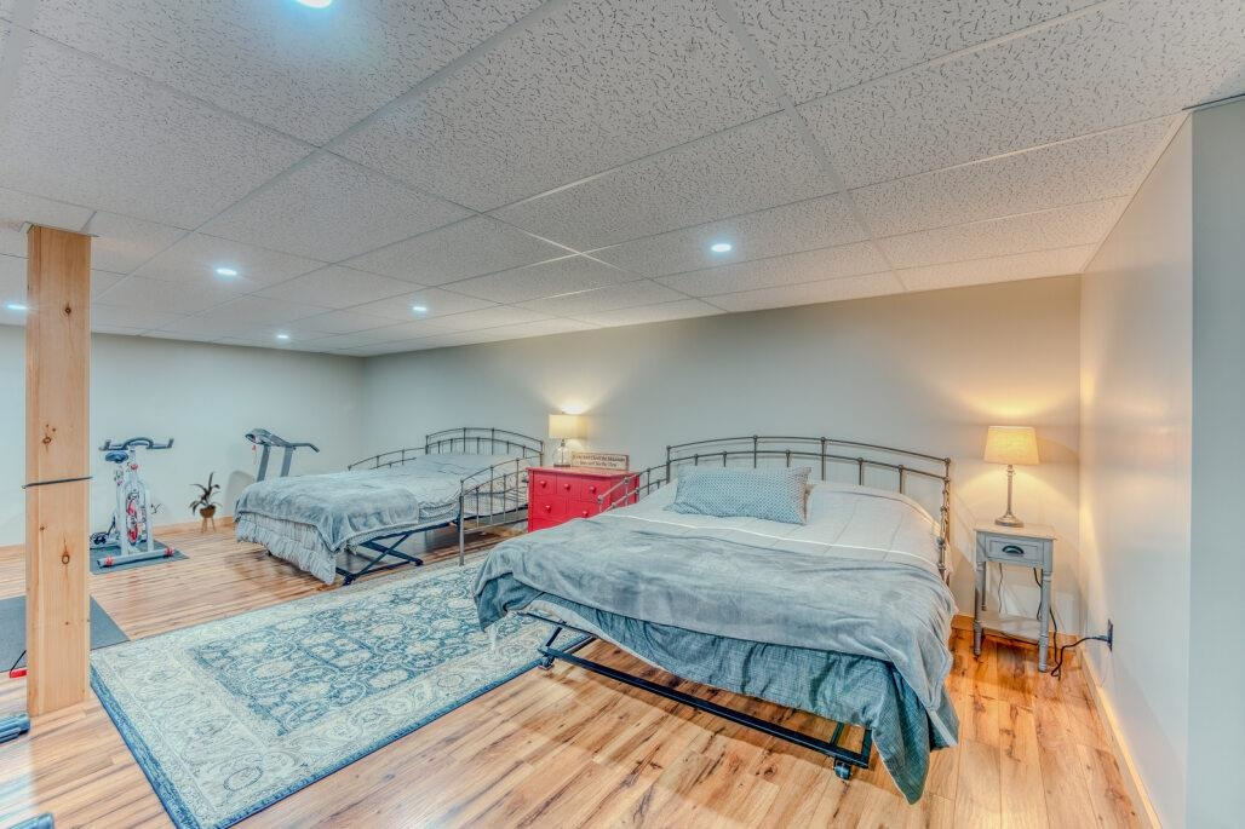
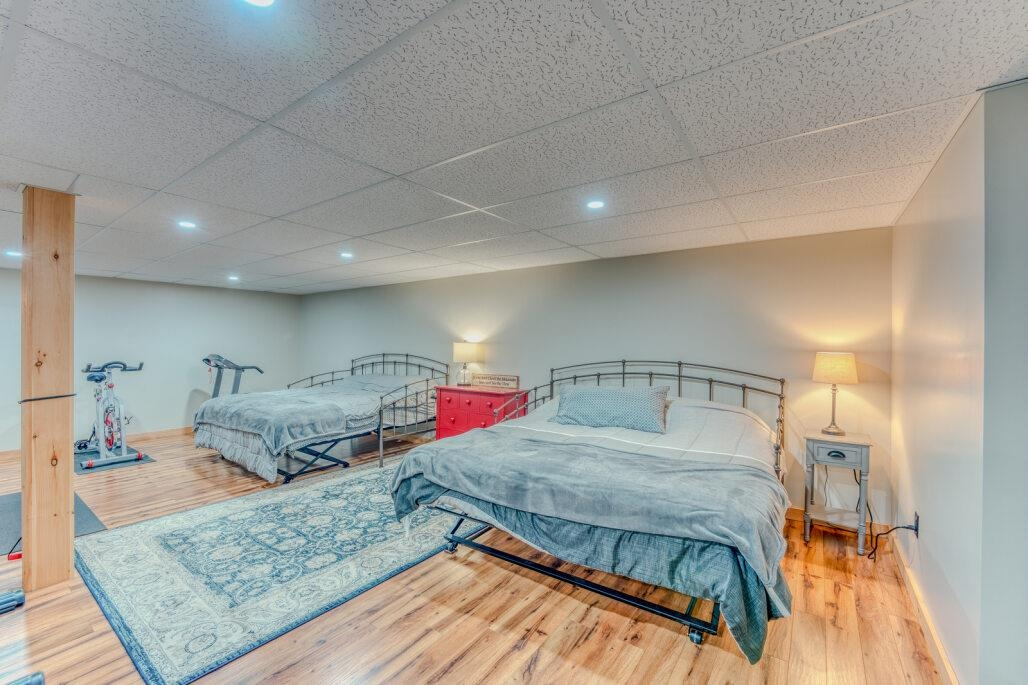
- house plant [188,471,223,535]
